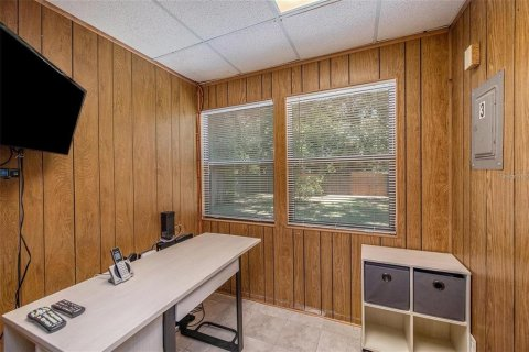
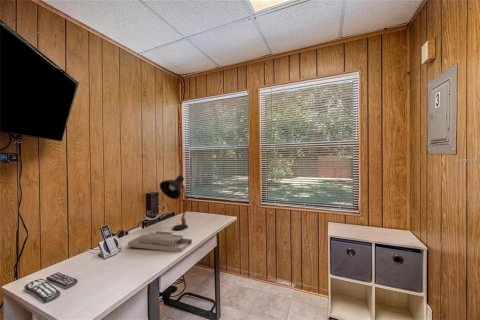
+ desk organizer [127,230,193,253]
+ desk lamp [159,174,190,231]
